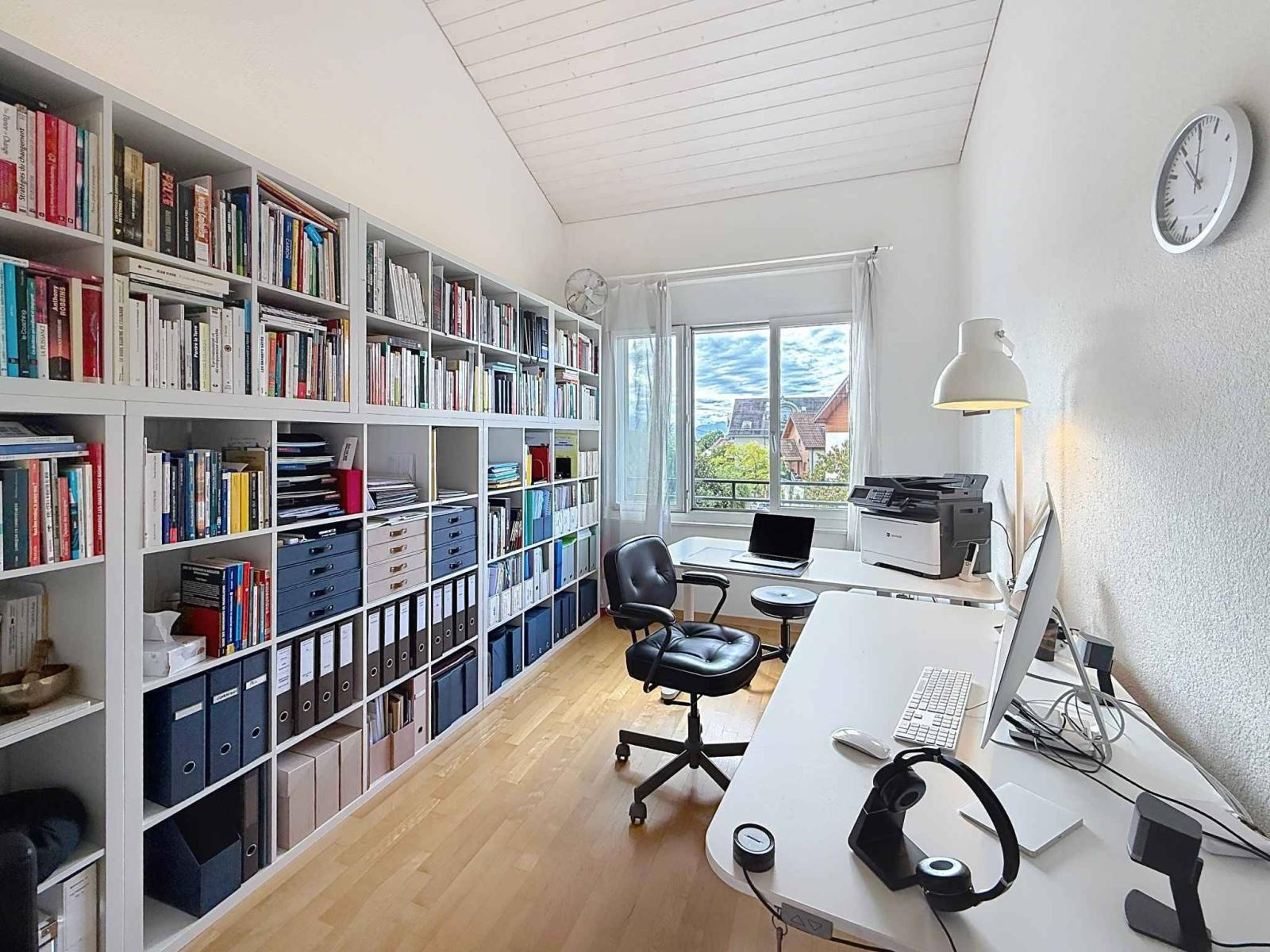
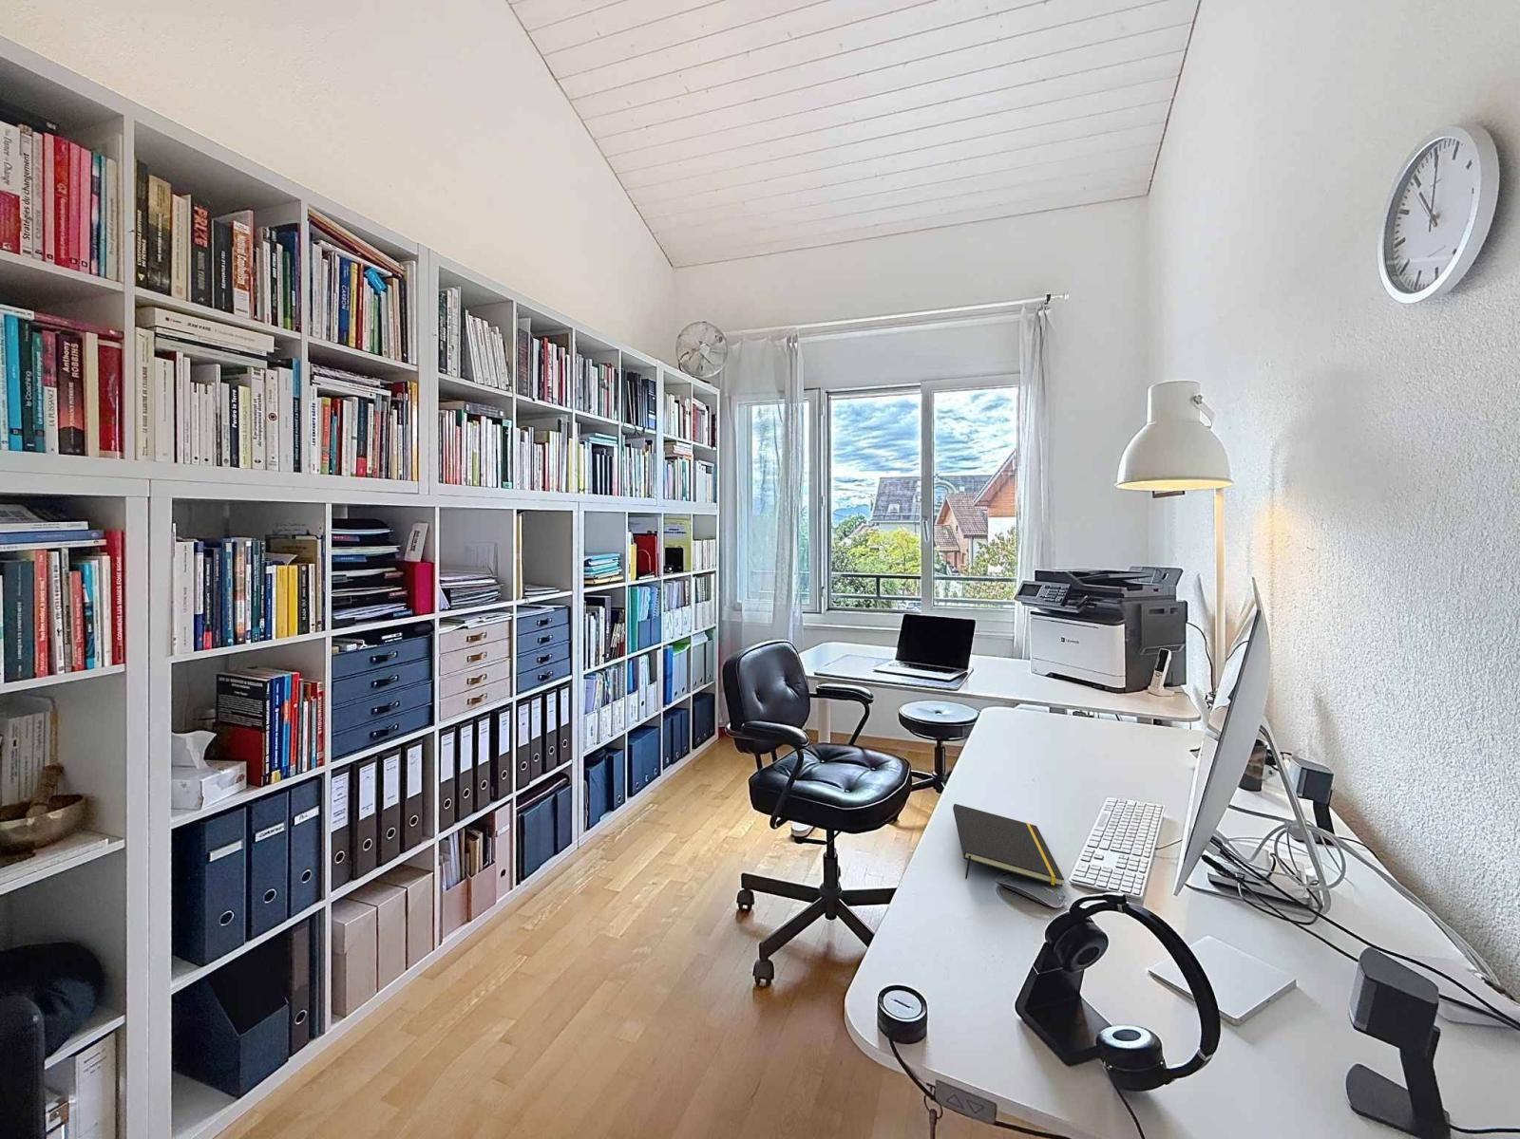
+ notepad [951,803,1065,888]
